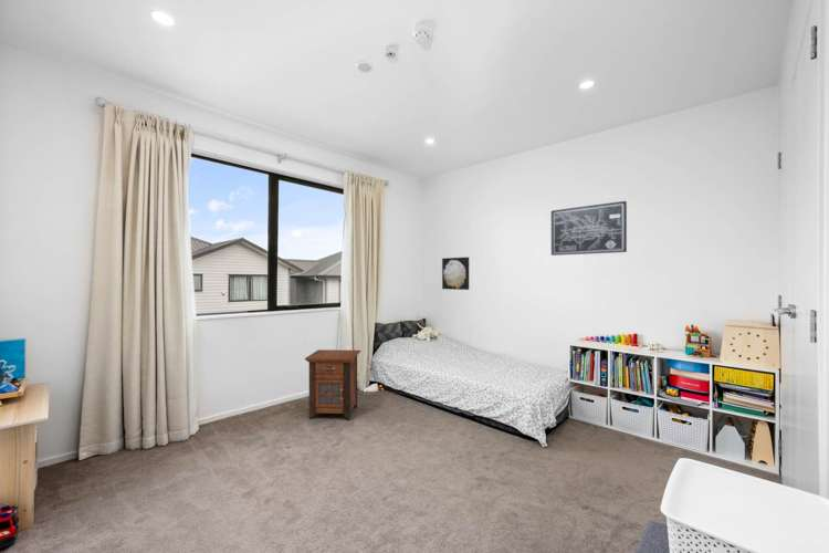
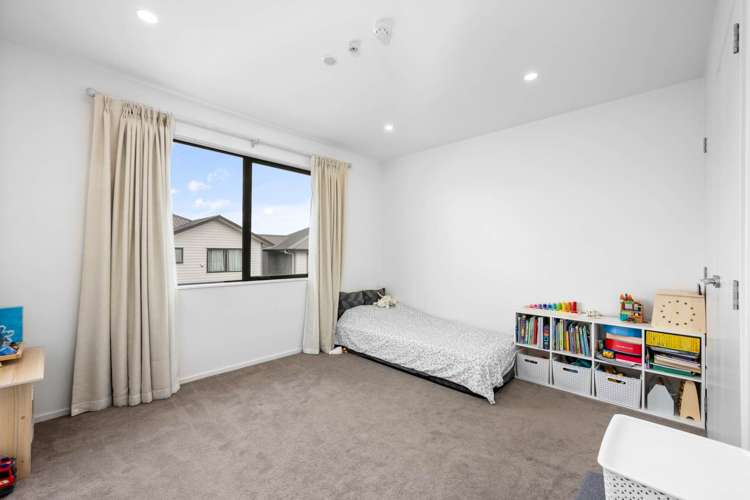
- wall art [550,200,628,257]
- nightstand [304,348,361,421]
- wall art [441,257,470,291]
